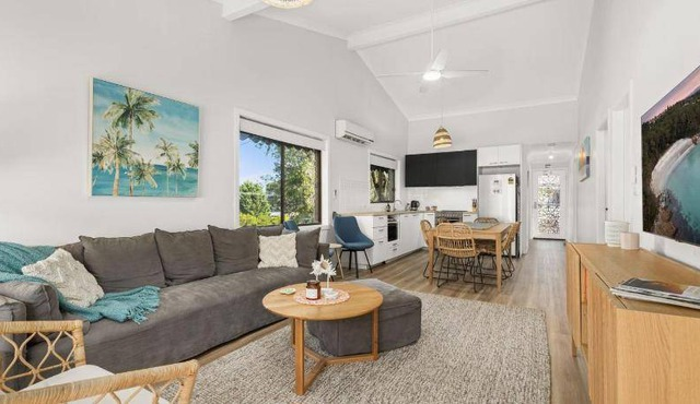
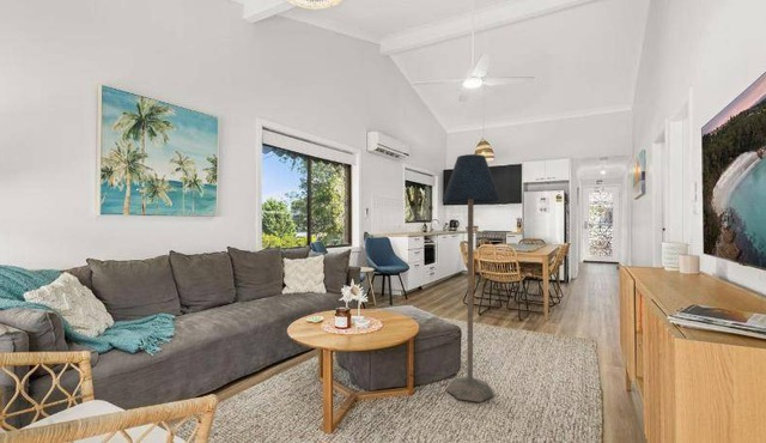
+ floor lamp [442,153,503,403]
